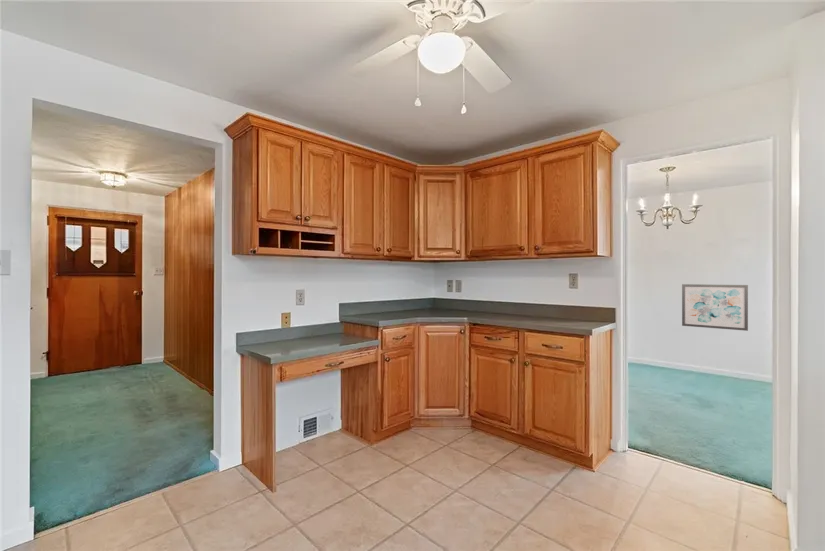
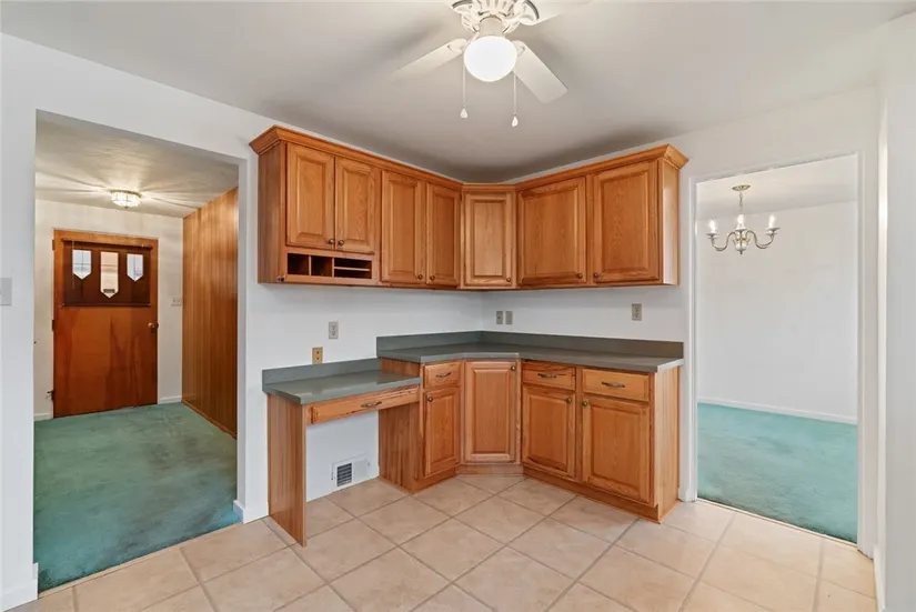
- wall art [681,283,749,332]
